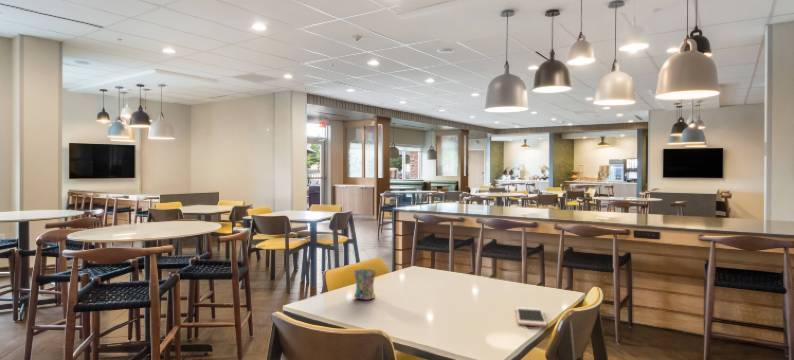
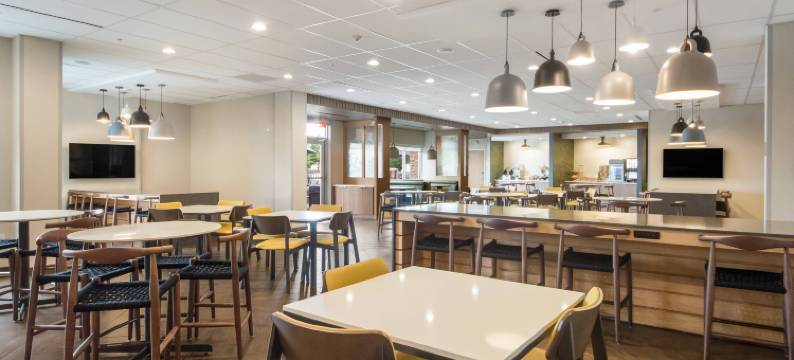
- mug [352,268,378,301]
- cell phone [515,306,548,328]
